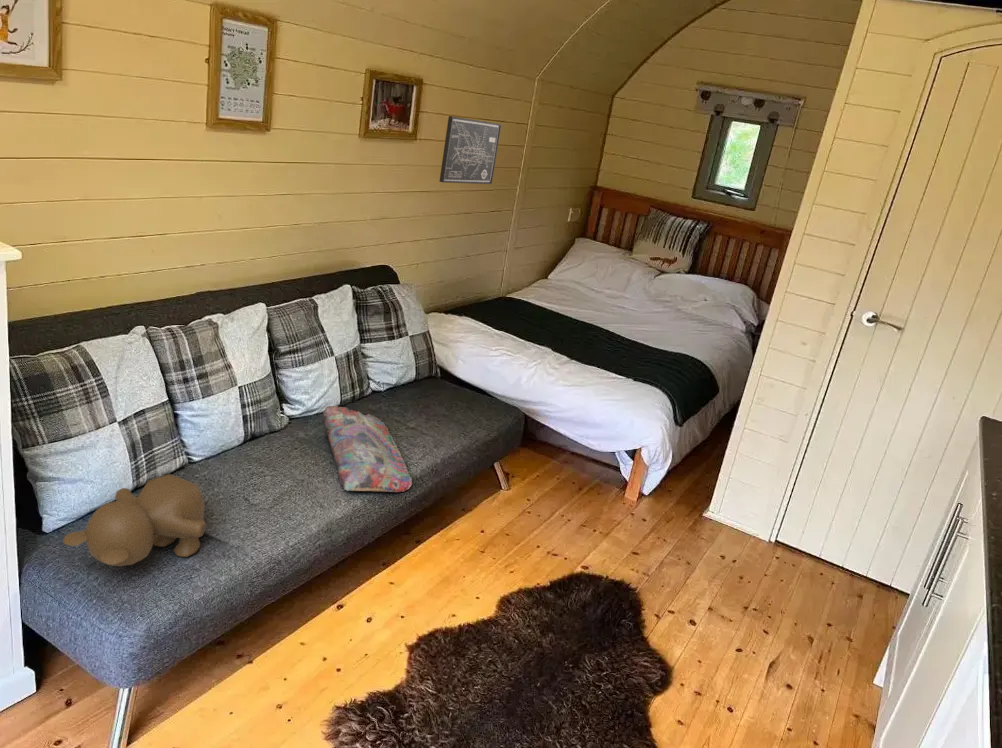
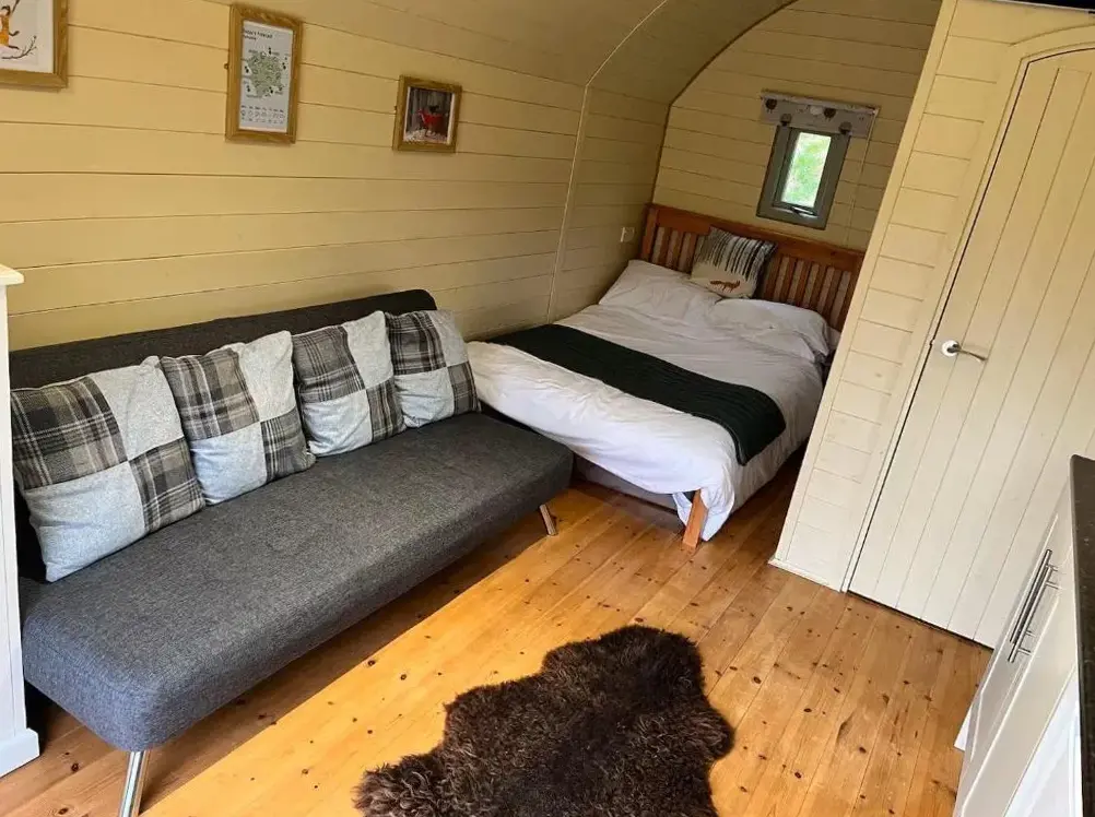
- wall art [438,115,502,185]
- cushion [322,405,413,493]
- teddy bear [62,473,207,567]
